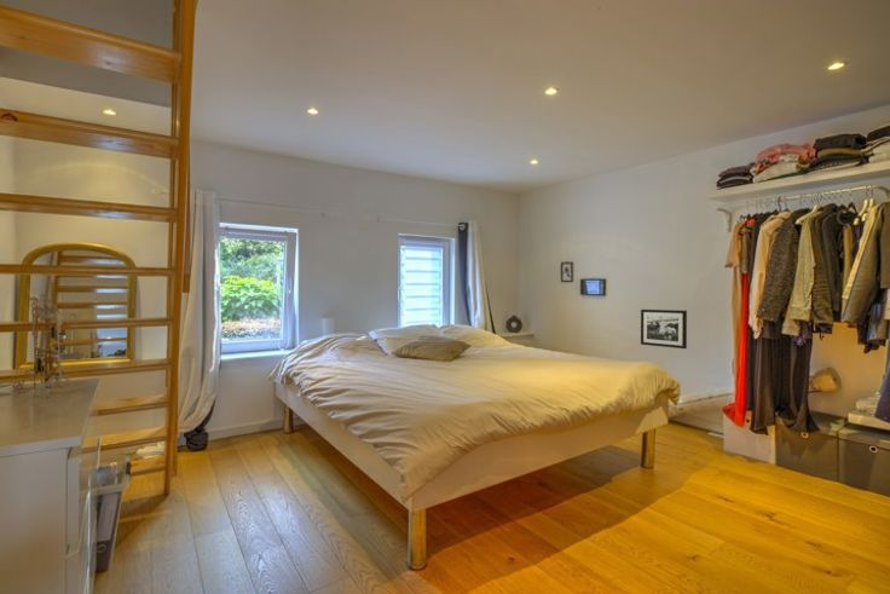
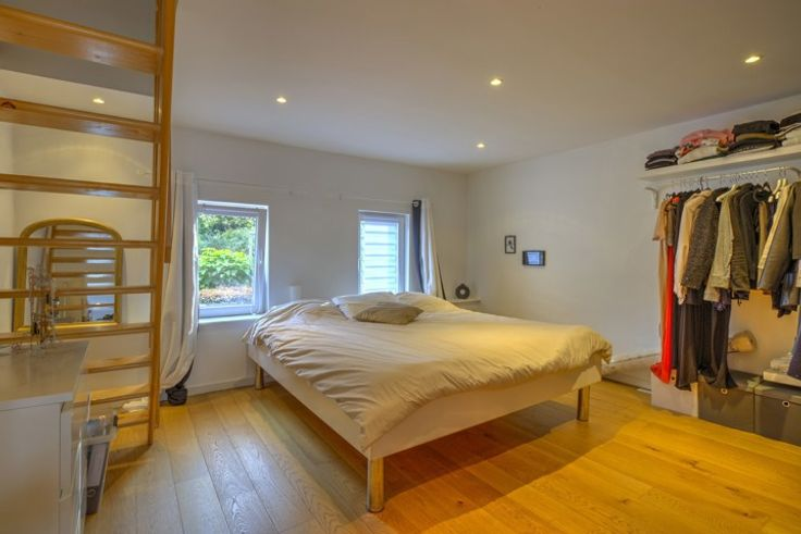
- picture frame [640,308,688,350]
